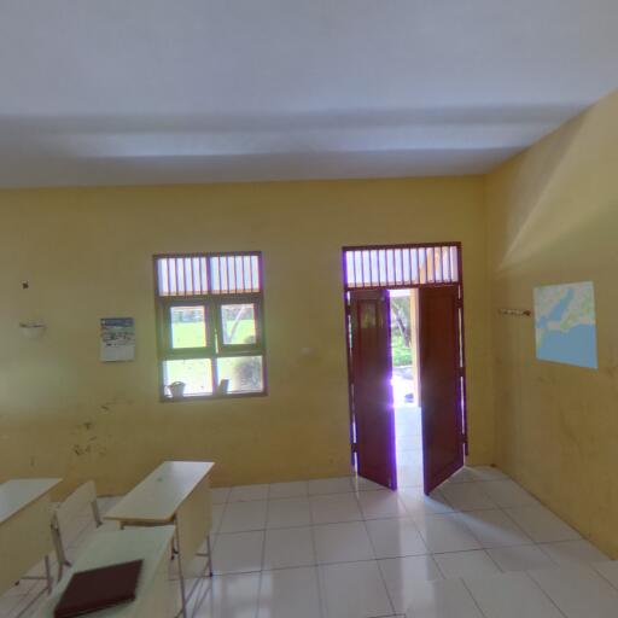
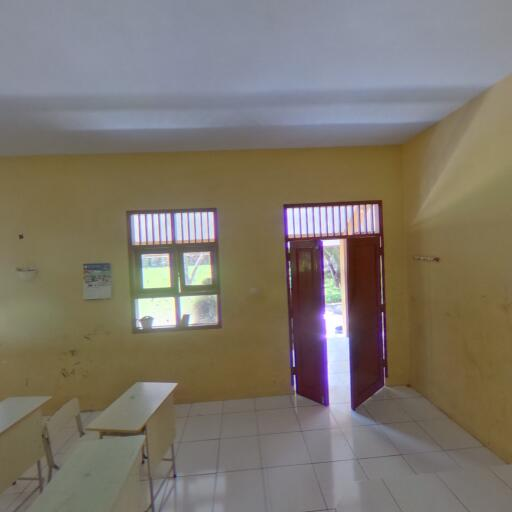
- map [532,280,599,371]
- notebook [52,558,145,618]
